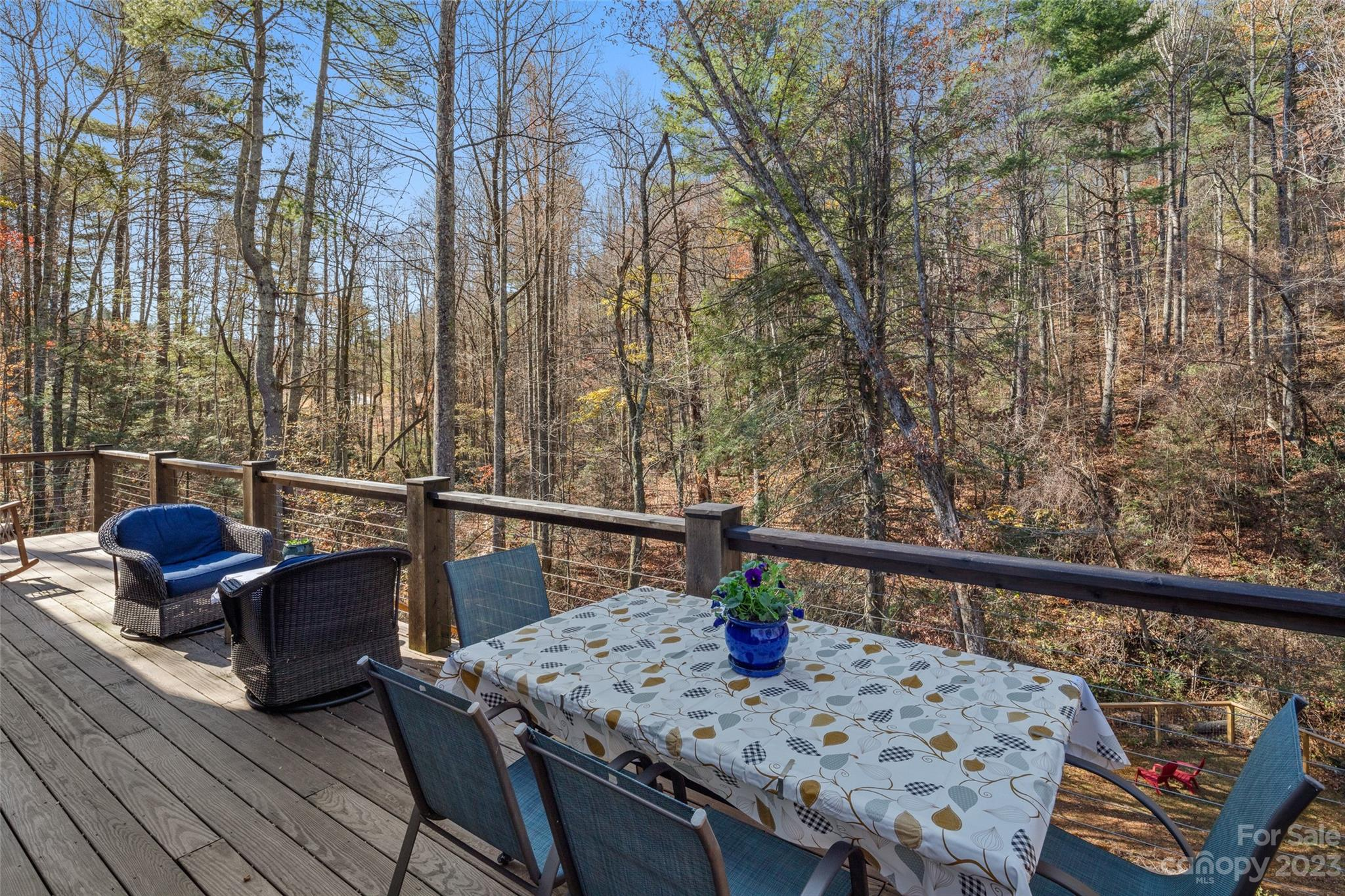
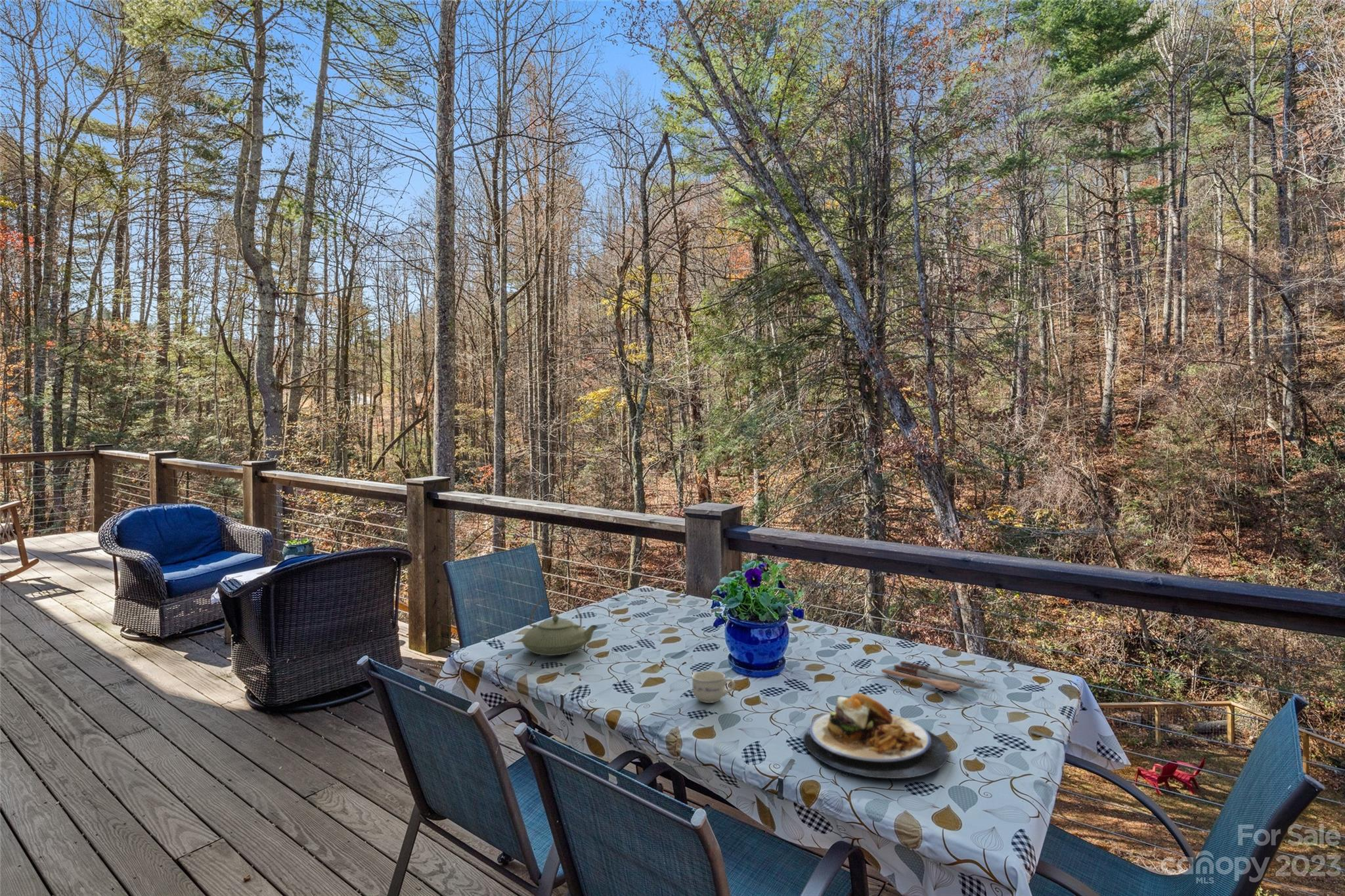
+ plate [803,693,950,779]
+ spoon [881,660,1001,692]
+ teapot [521,596,599,656]
+ cup [692,670,736,704]
